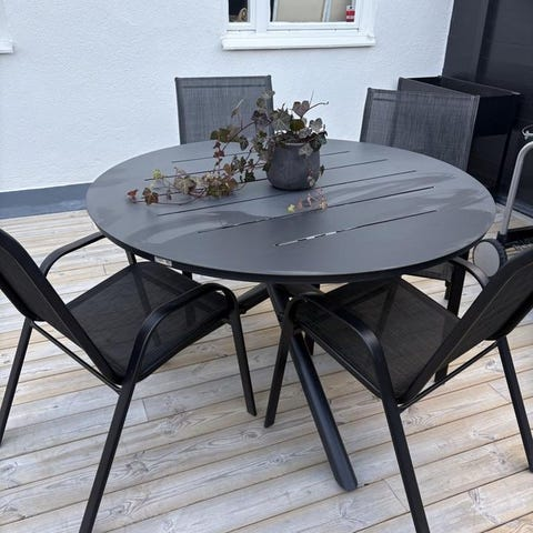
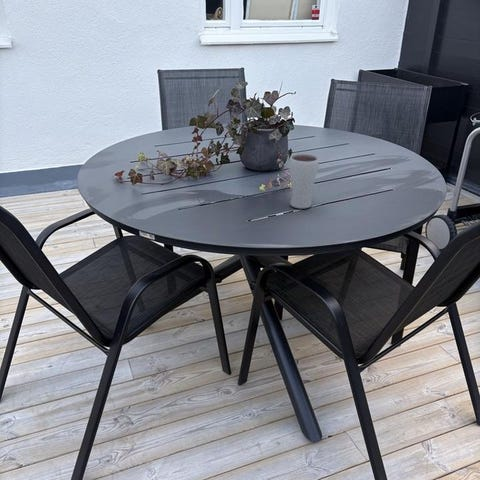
+ drinking glass [288,153,320,210]
